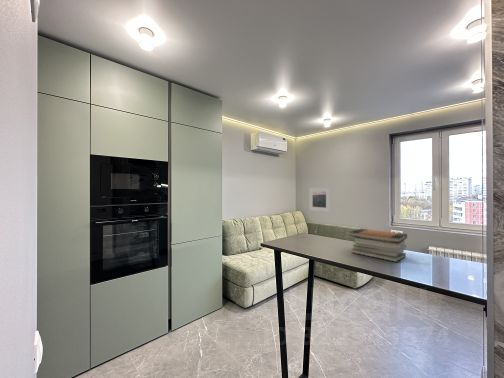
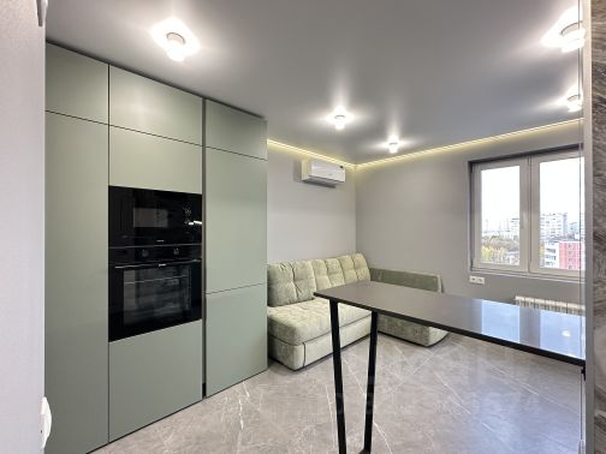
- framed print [308,187,331,213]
- book stack [349,228,408,263]
